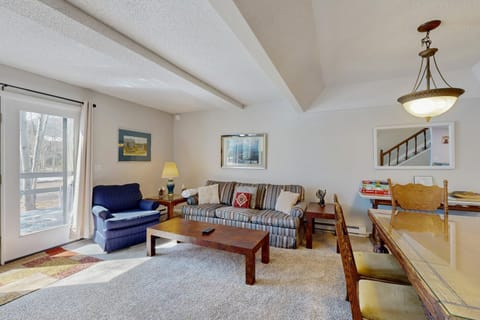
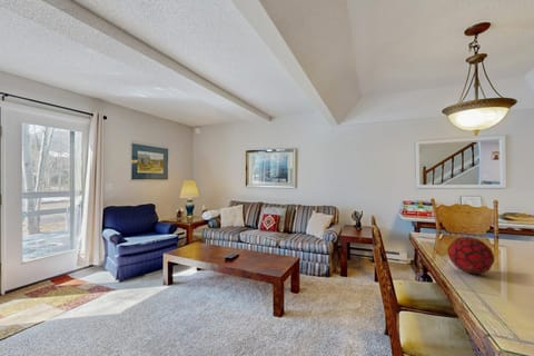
+ decorative orb [447,236,495,275]
